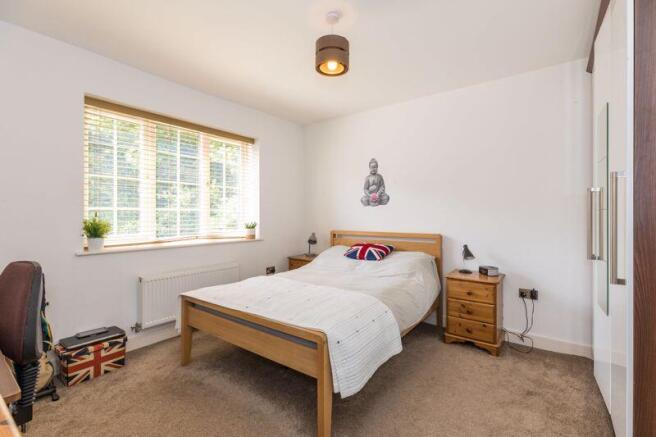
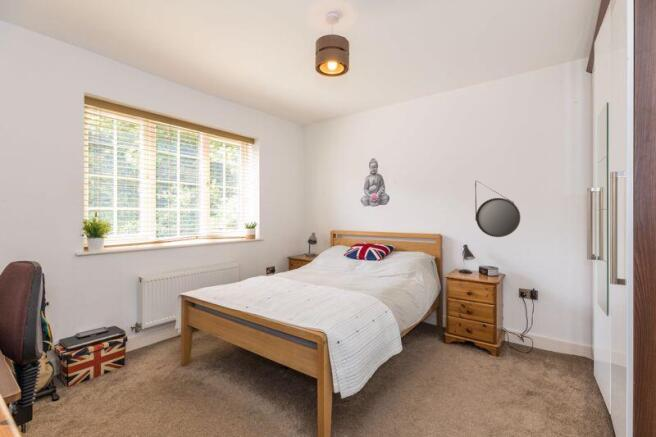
+ home mirror [474,180,521,238]
